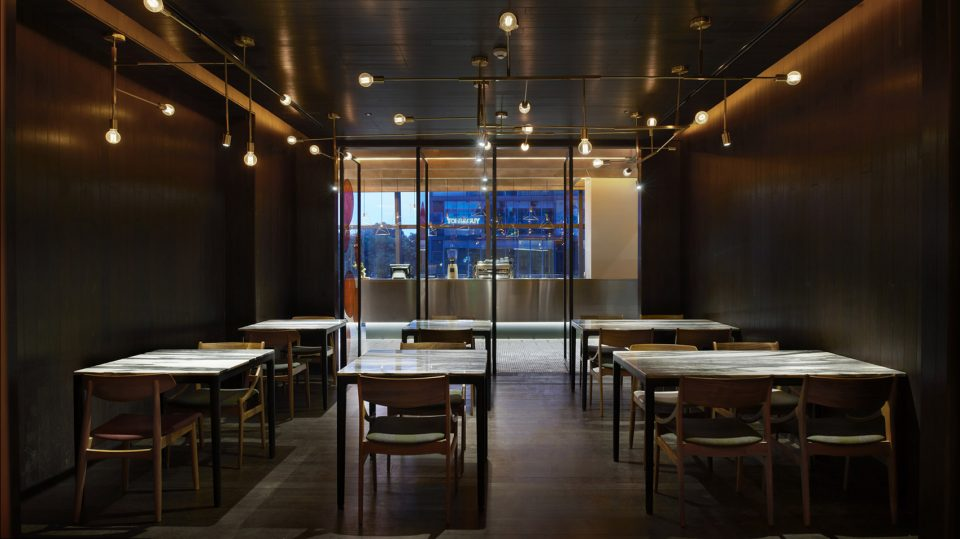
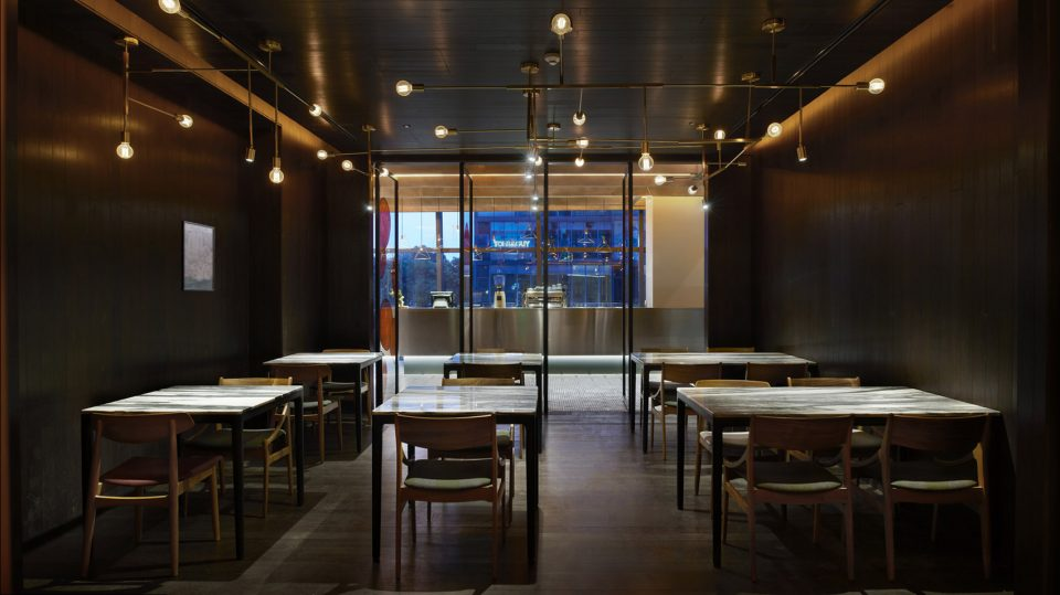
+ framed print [180,220,215,293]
